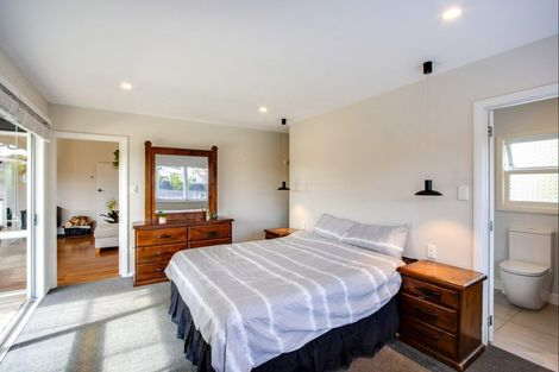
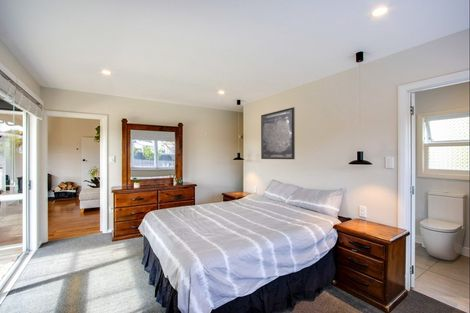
+ wall art [260,106,296,160]
